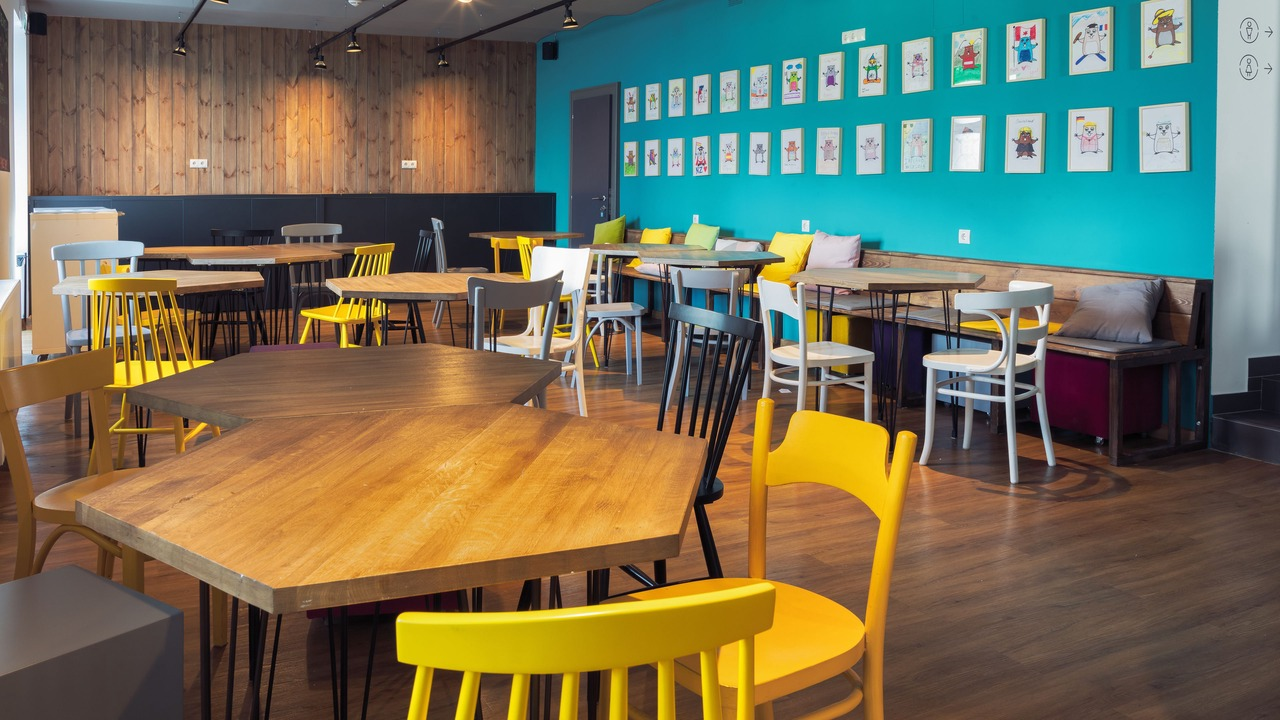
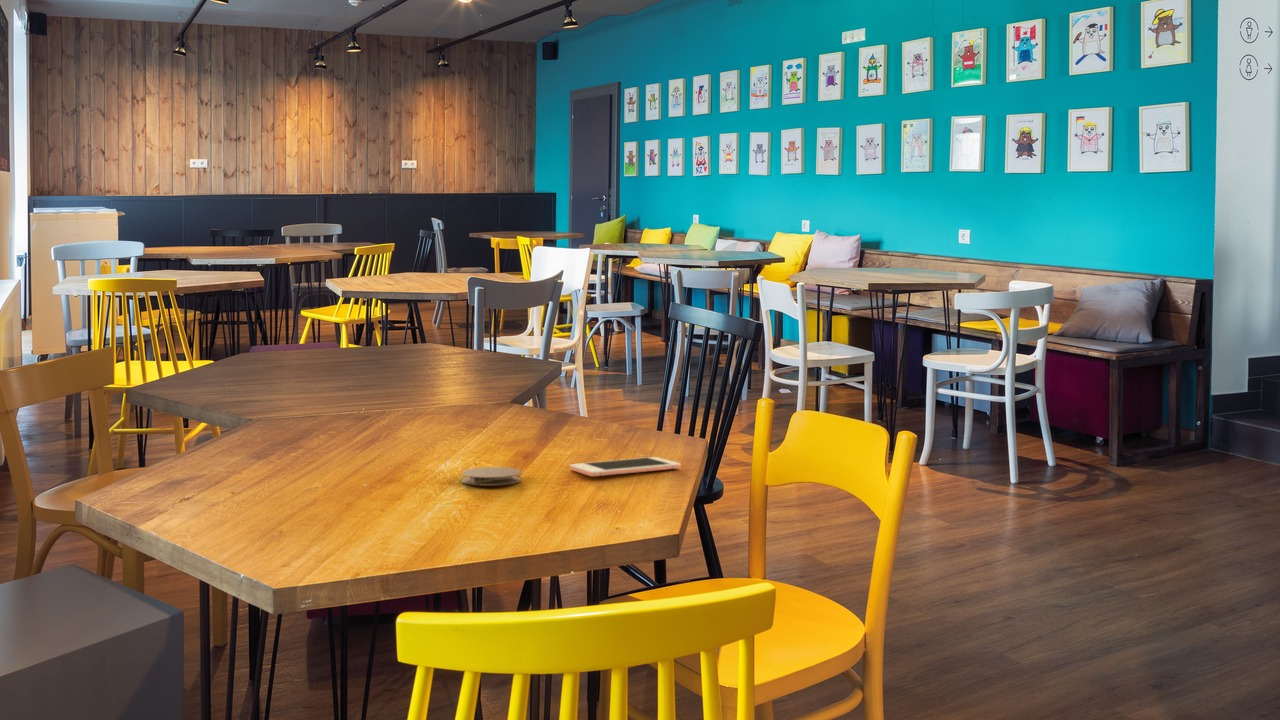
+ coaster [460,466,522,487]
+ cell phone [569,456,681,478]
